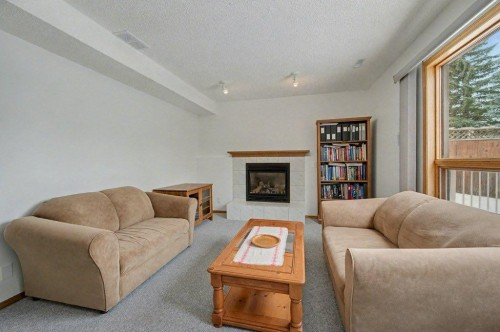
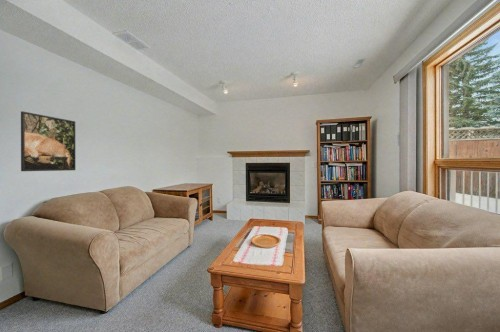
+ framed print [20,111,76,172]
